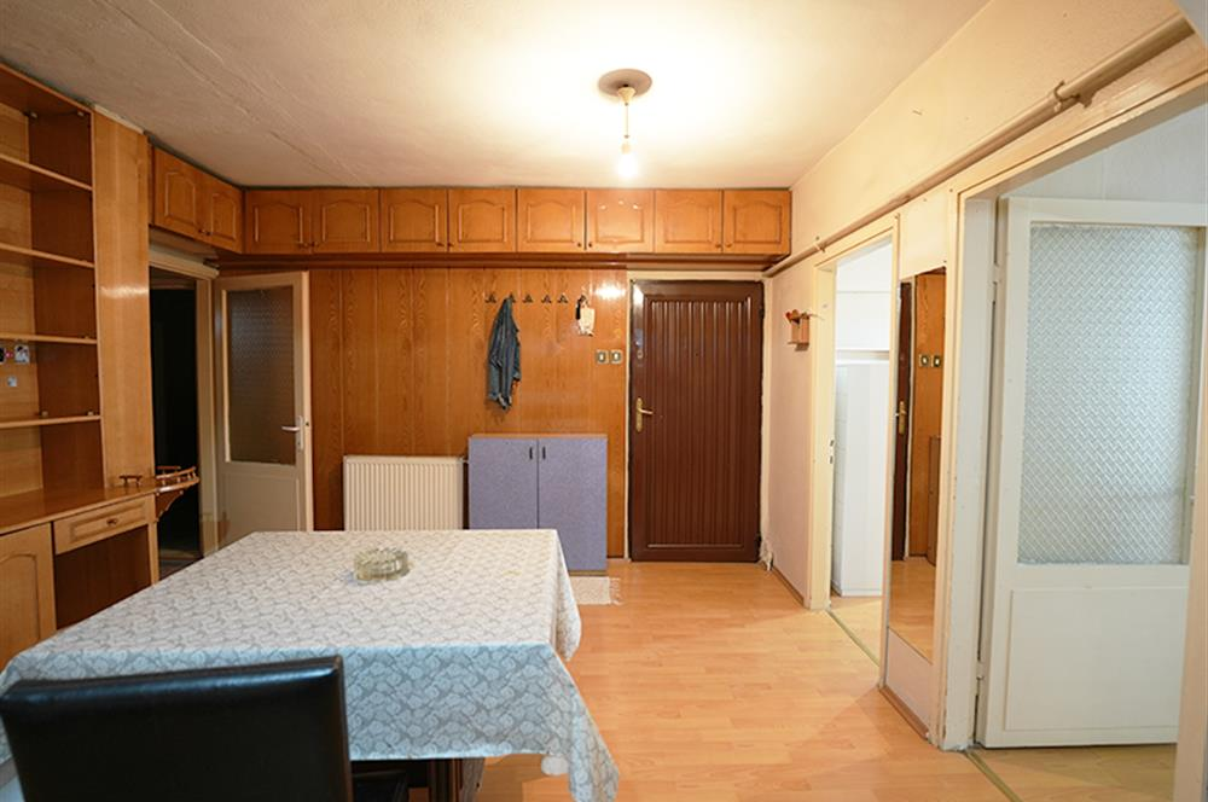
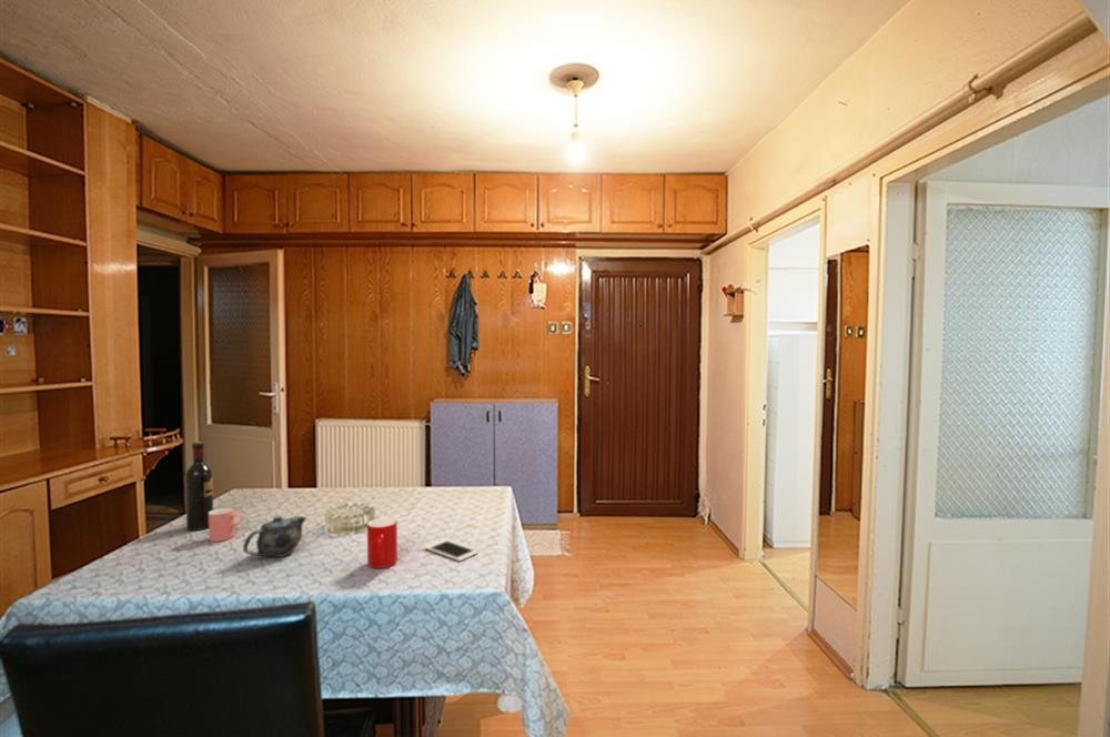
+ cell phone [424,538,480,563]
+ cup [366,516,398,569]
+ chinaware [242,514,307,558]
+ wine bottle [184,441,214,532]
+ cup [208,507,244,543]
